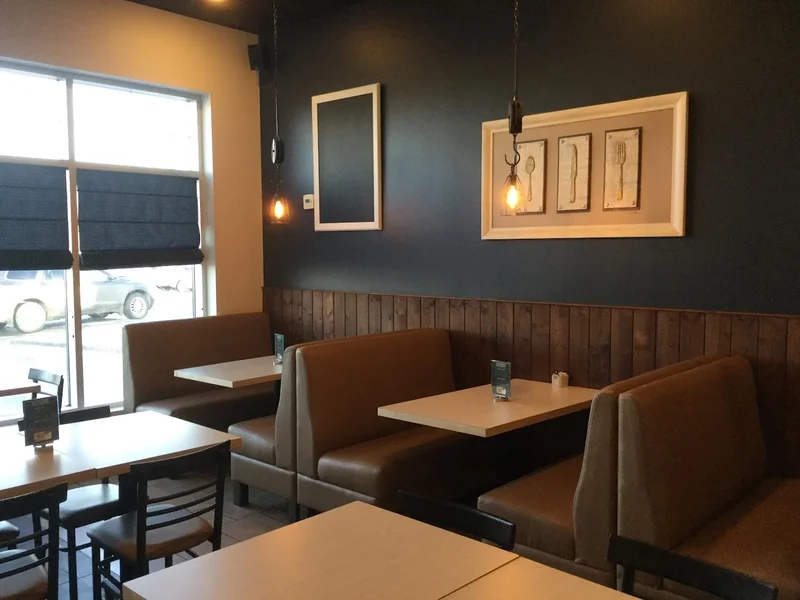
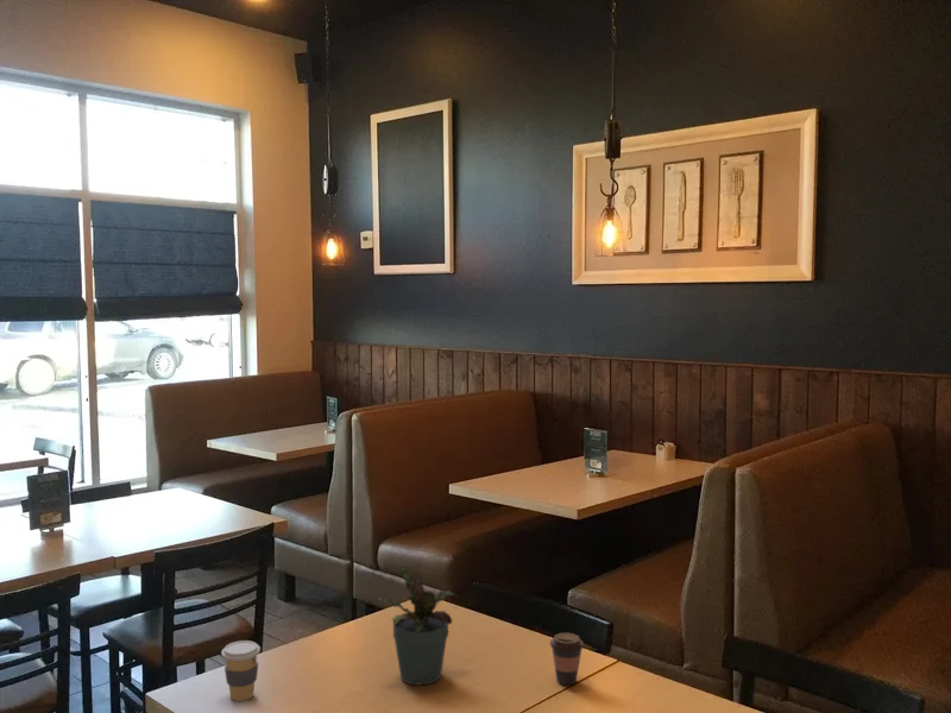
+ coffee cup [220,639,262,702]
+ potted plant [377,567,460,686]
+ coffee cup [548,632,585,686]
